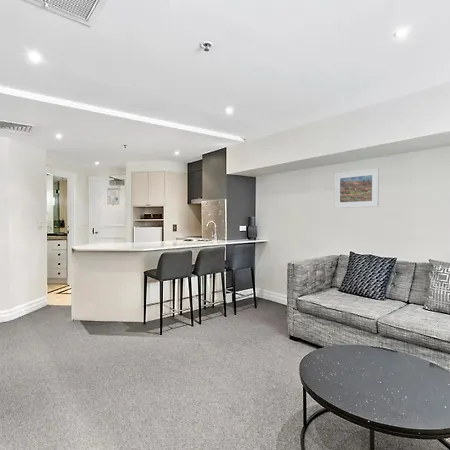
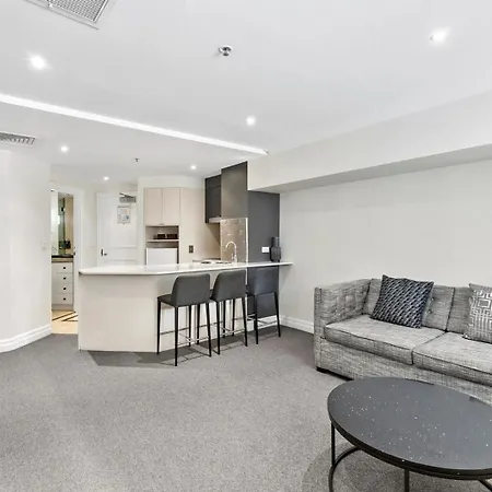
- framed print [334,167,380,209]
